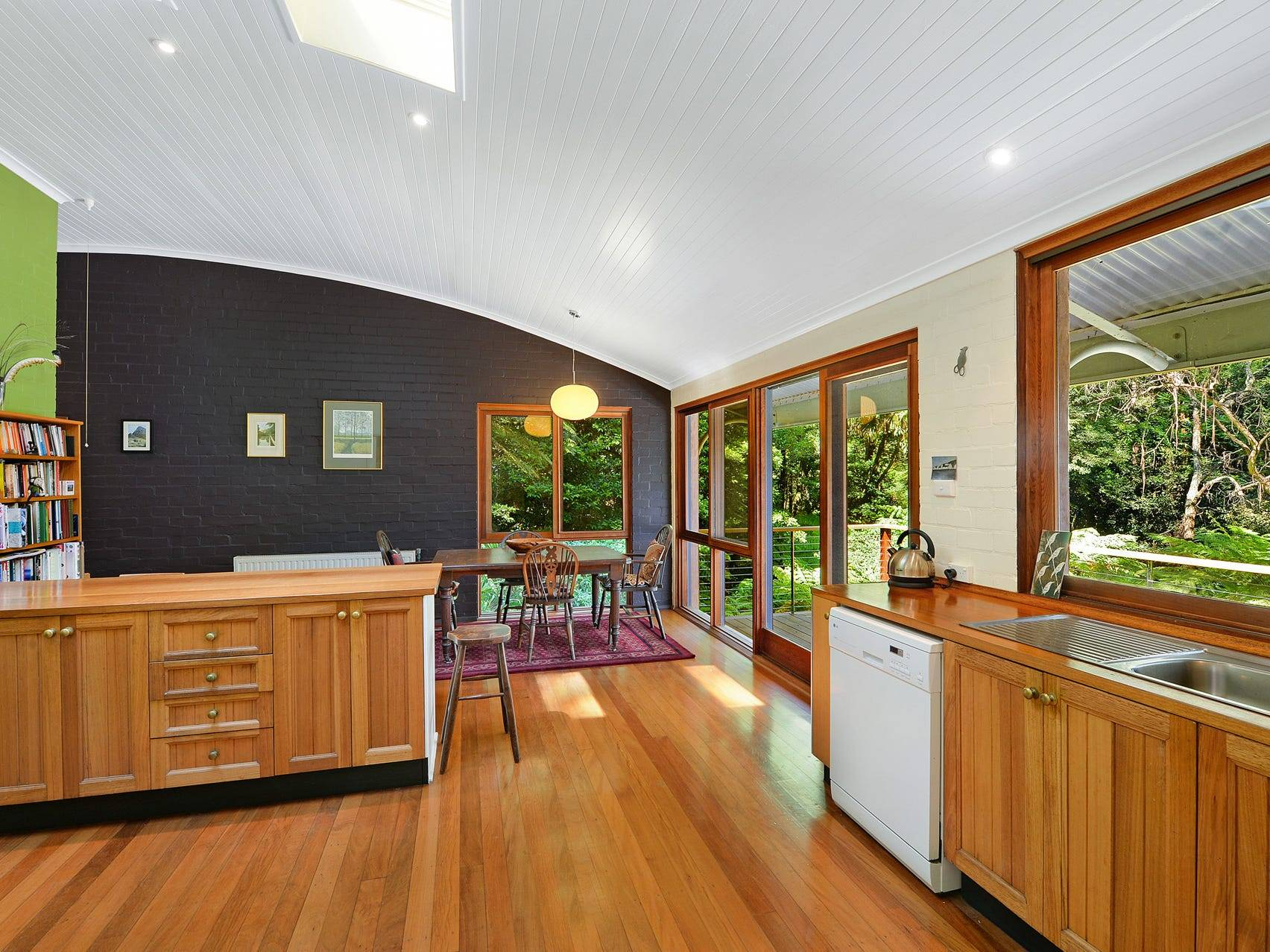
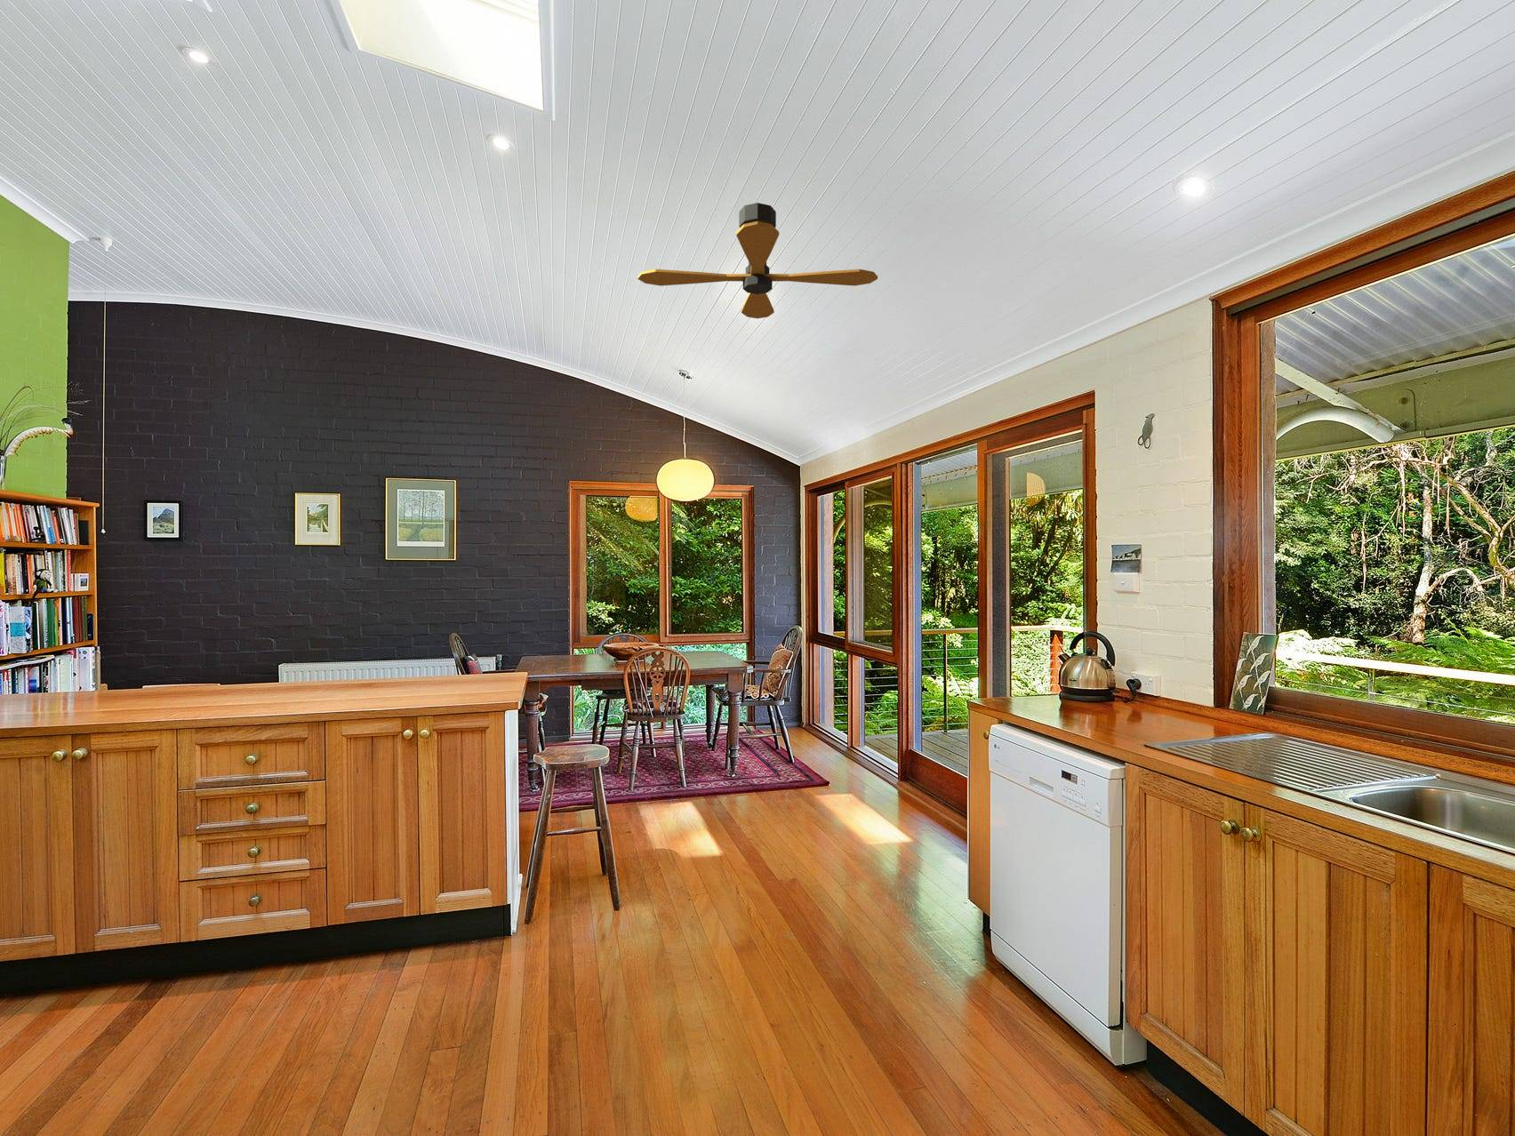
+ ceiling fan [637,202,878,319]
